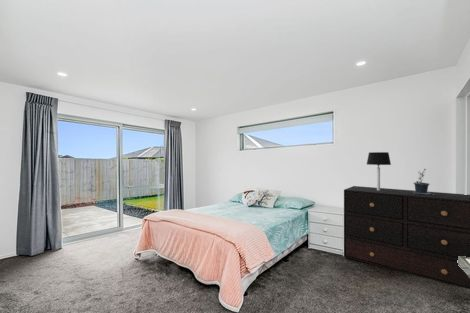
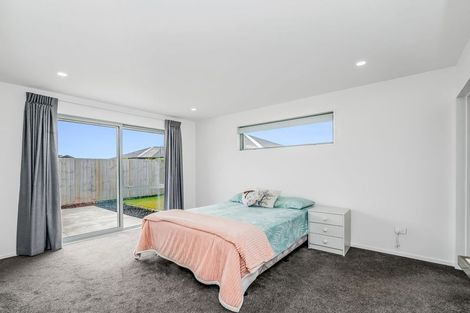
- dresser [343,185,470,290]
- table lamp [366,151,392,190]
- potted plant [413,168,435,195]
